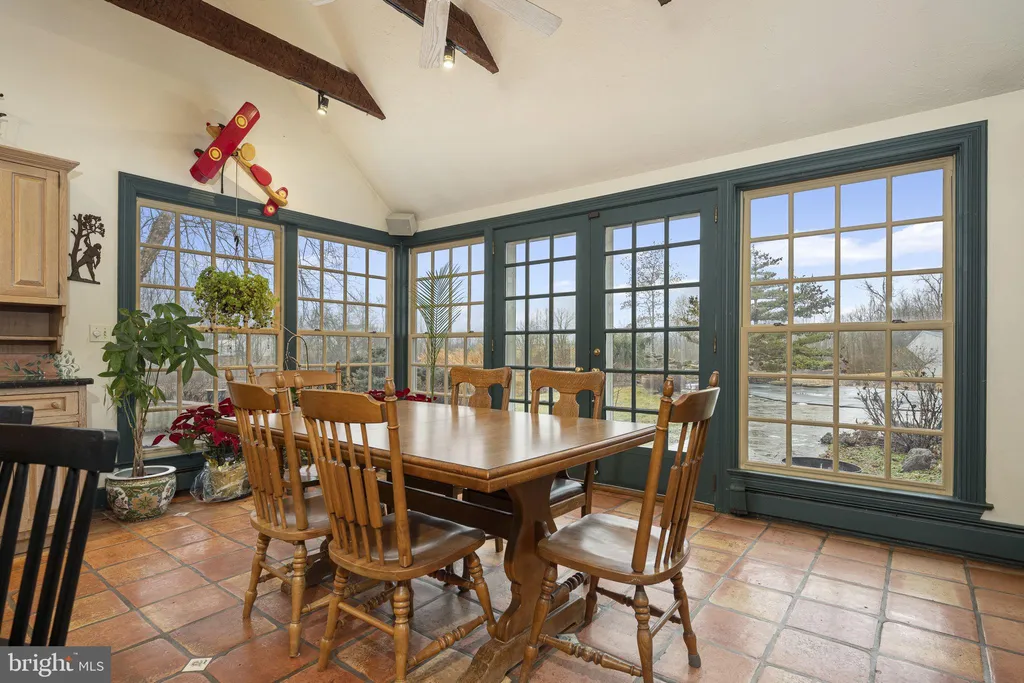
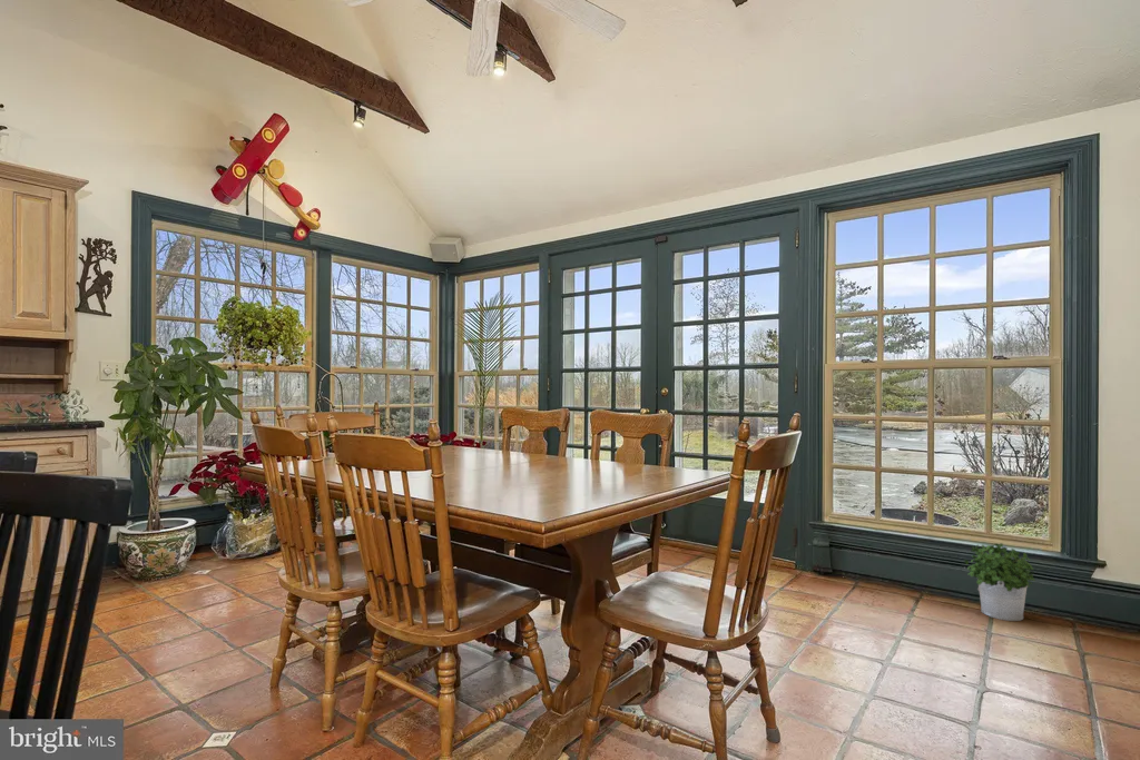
+ potted plant [963,542,1035,622]
